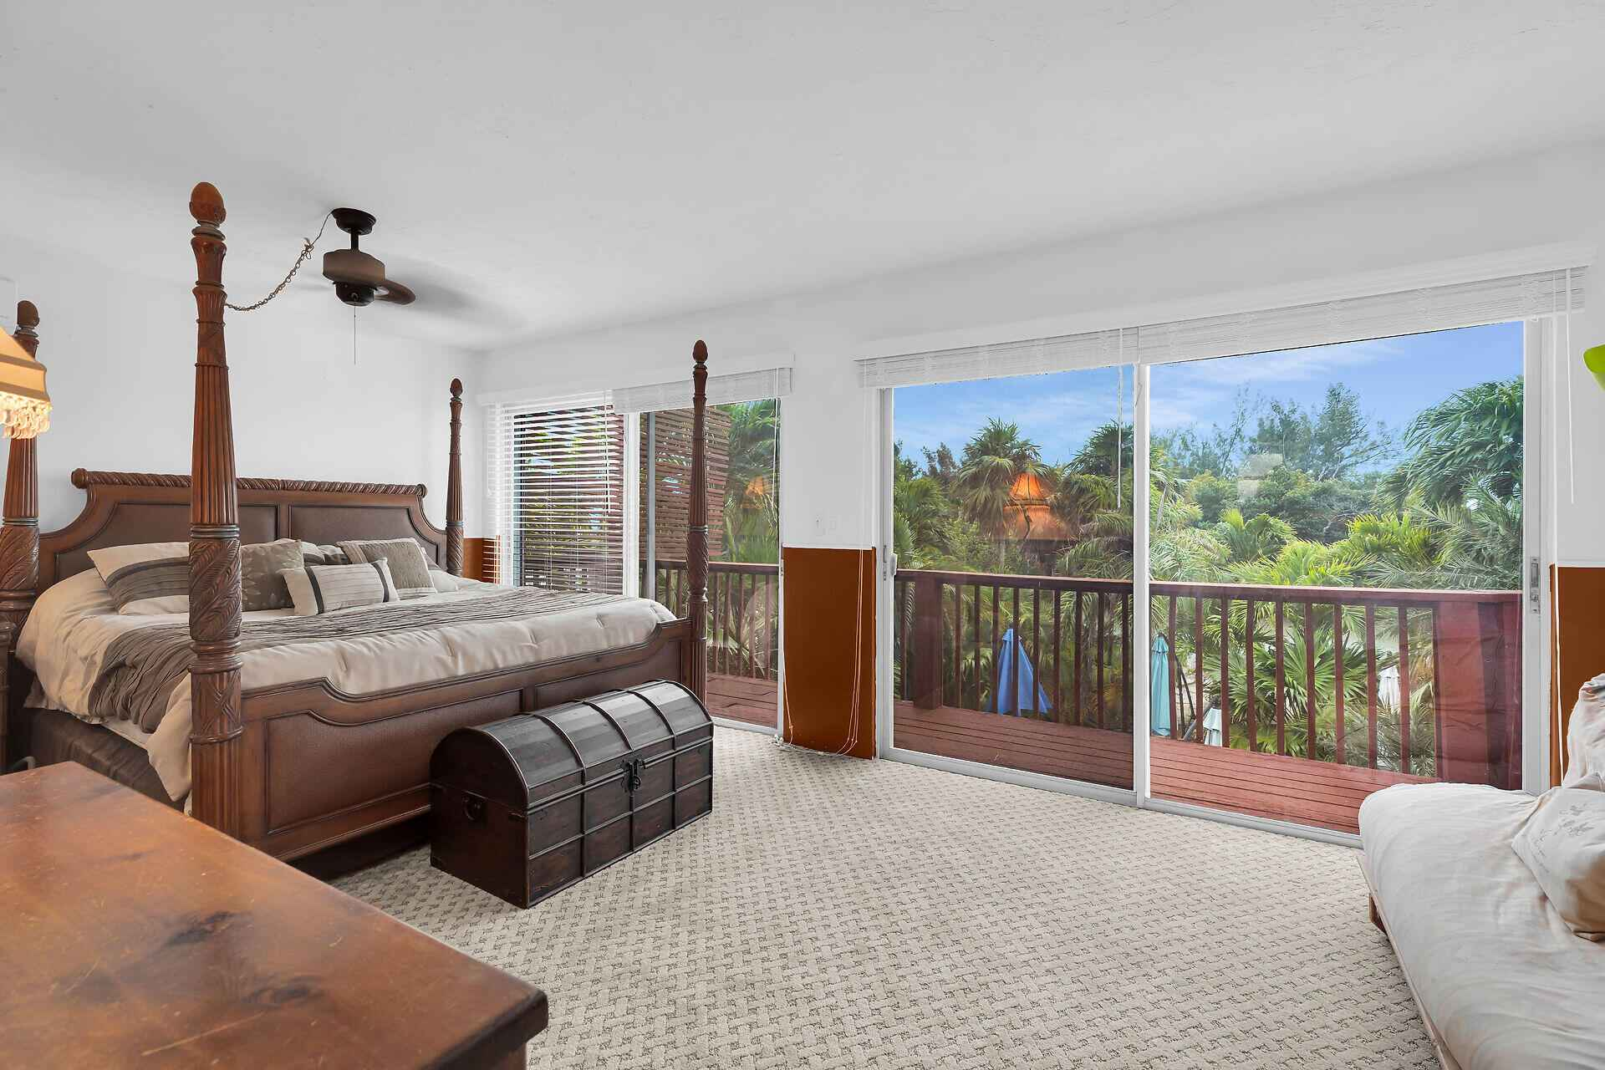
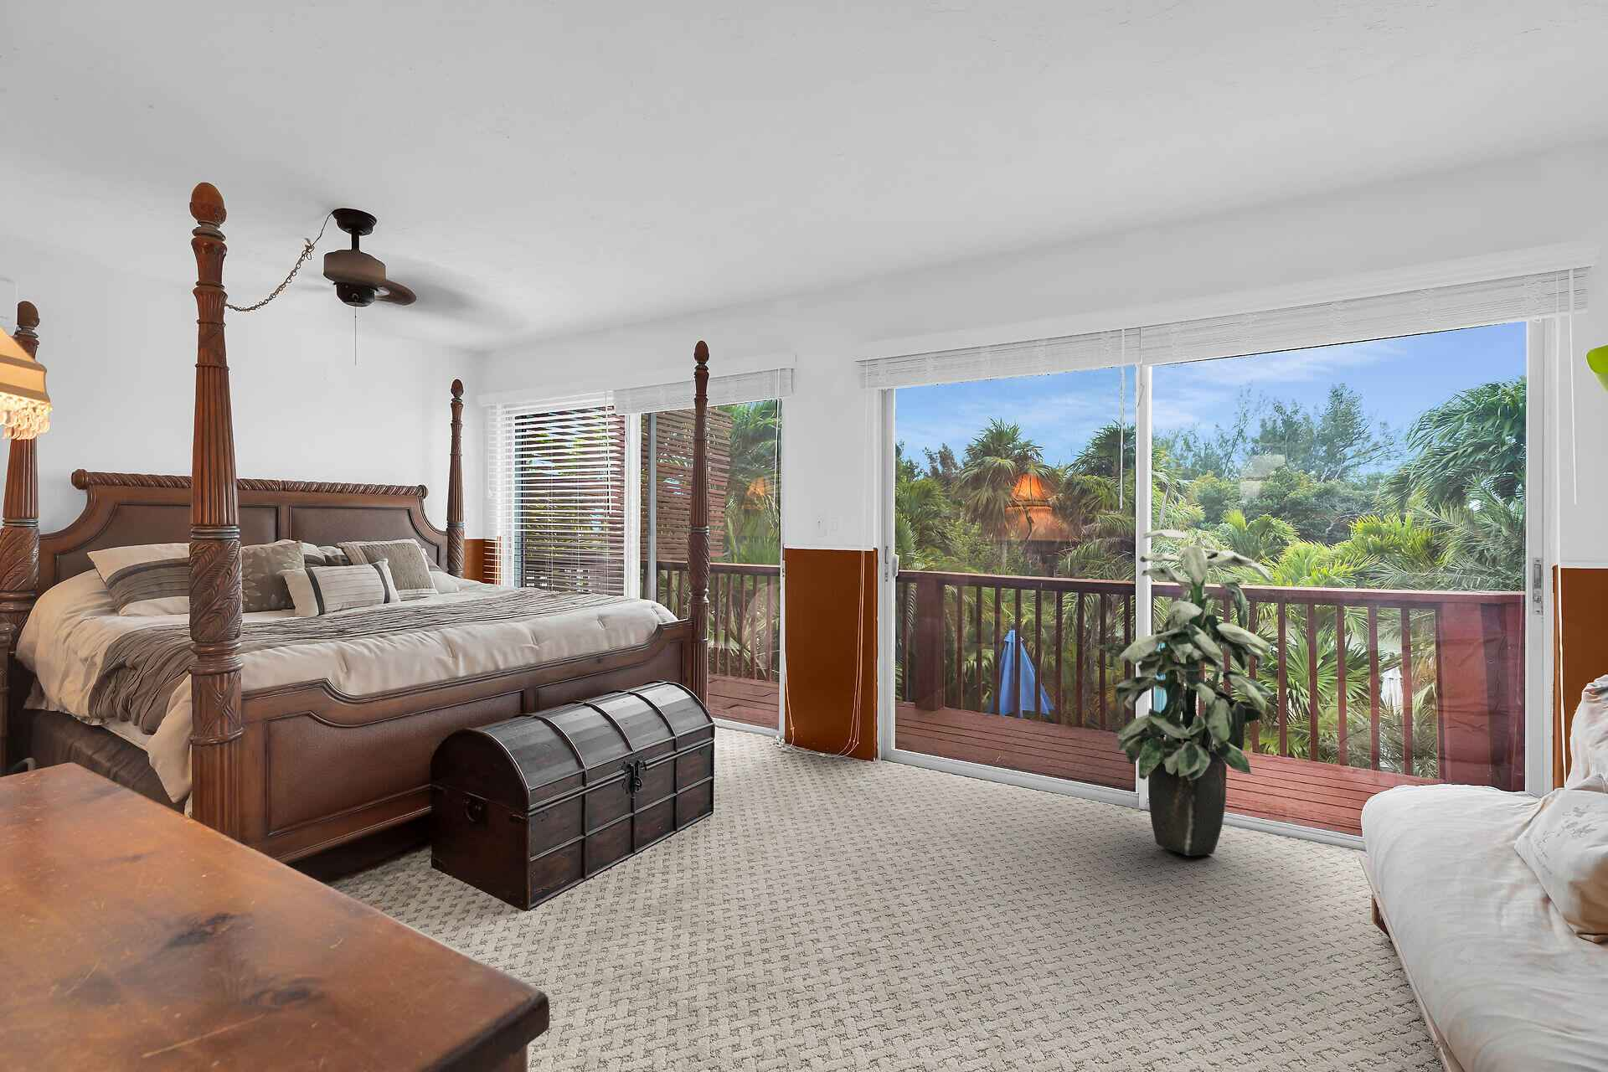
+ indoor plant [1097,529,1275,857]
